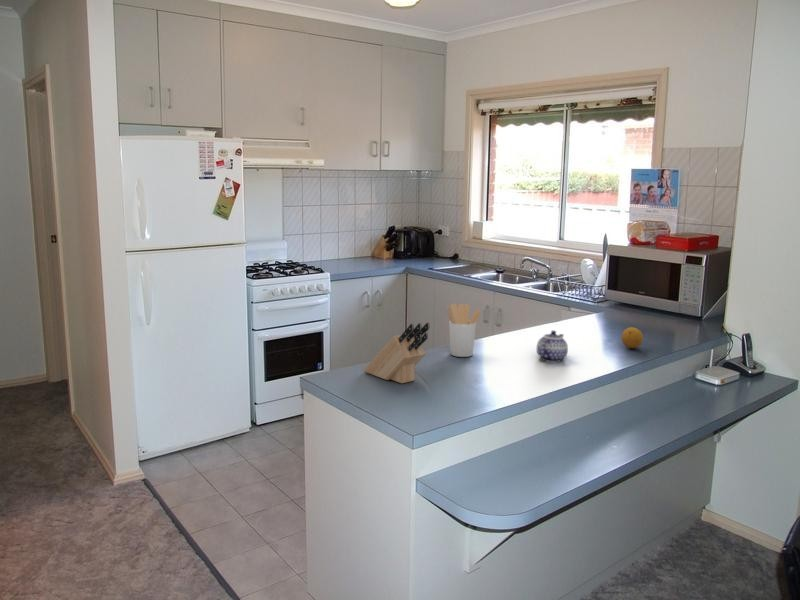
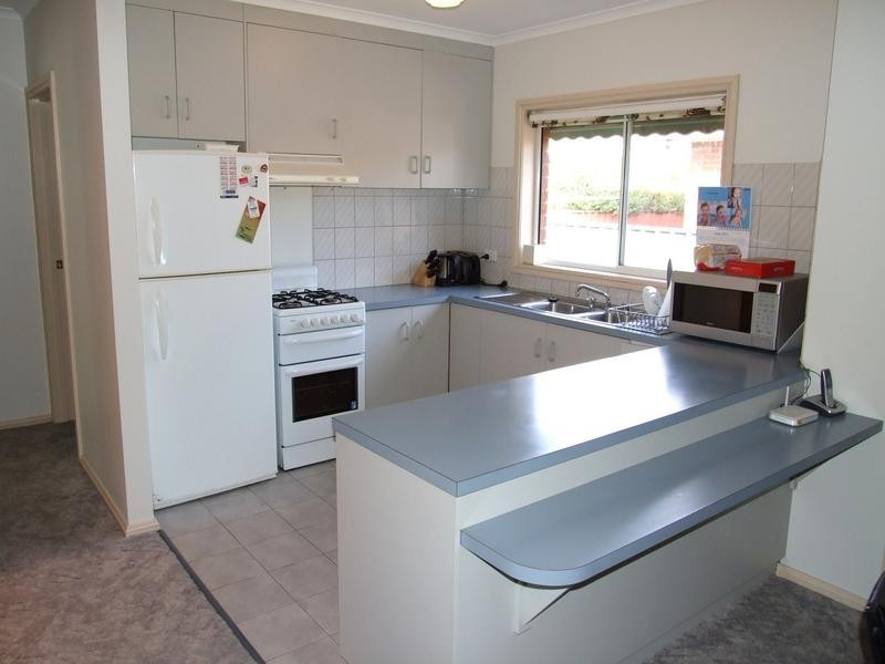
- teapot [536,329,569,363]
- utensil holder [446,302,482,358]
- knife block [363,322,430,384]
- fruit [620,326,644,349]
